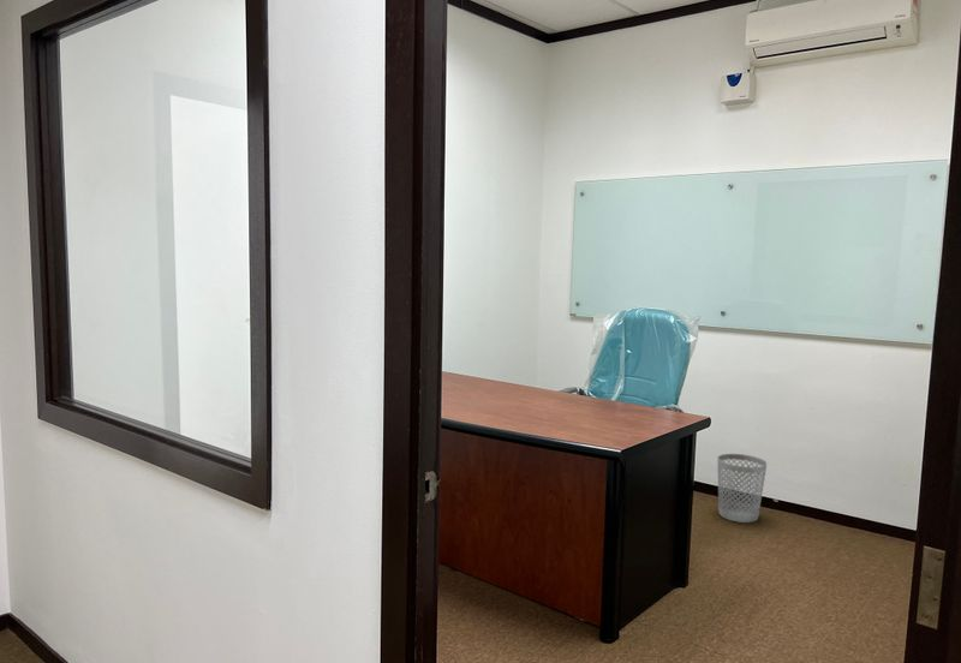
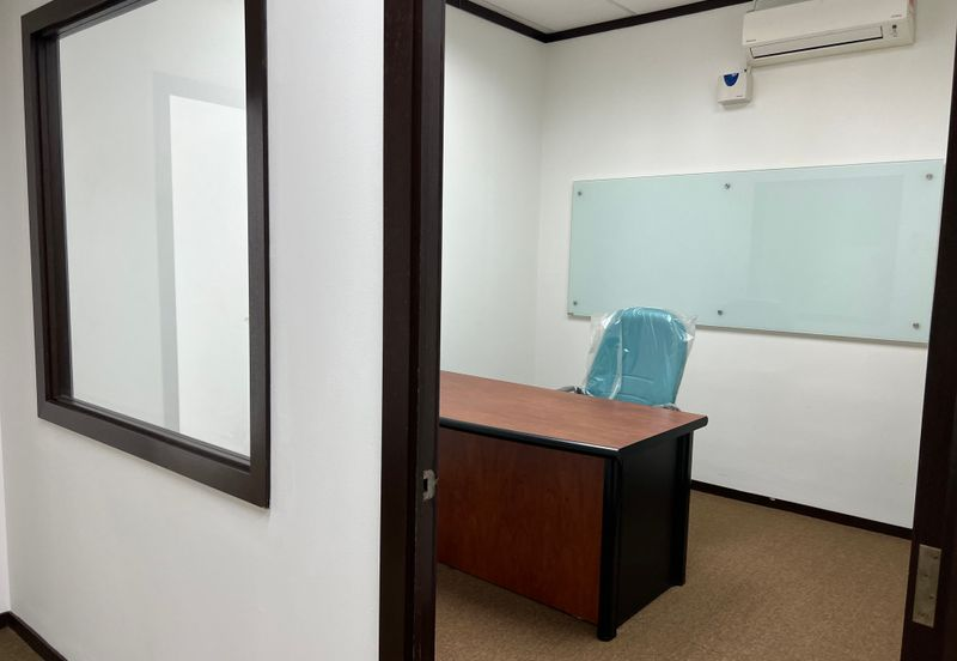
- wastebasket [716,453,768,524]
